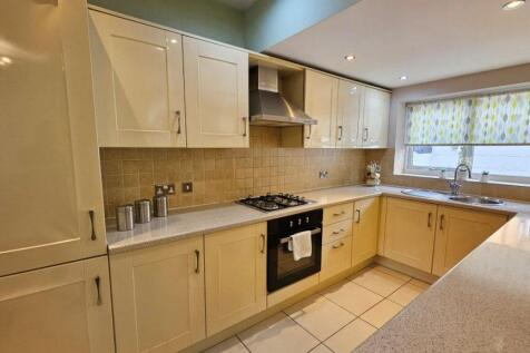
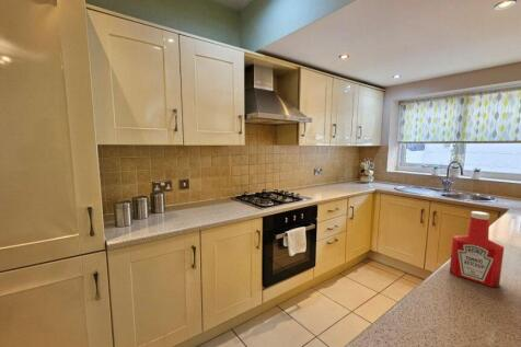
+ soap bottle [449,210,505,288]
